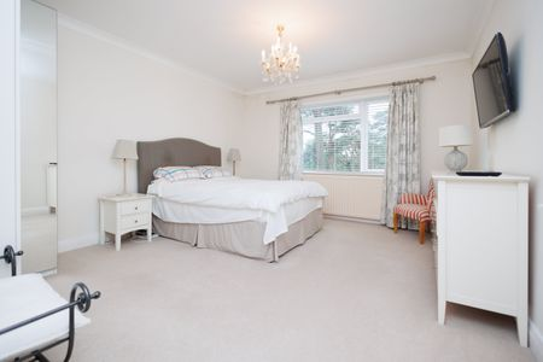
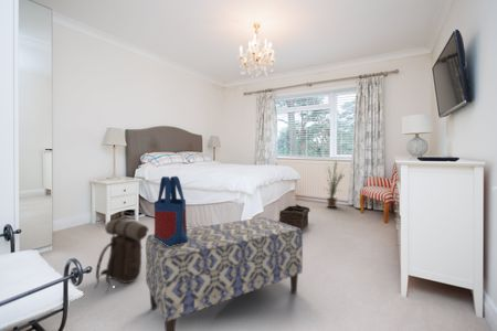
+ basket [278,203,311,232]
+ bench [145,216,304,331]
+ house plant [321,159,346,209]
+ backpack [93,218,150,295]
+ tote bag [154,175,189,246]
